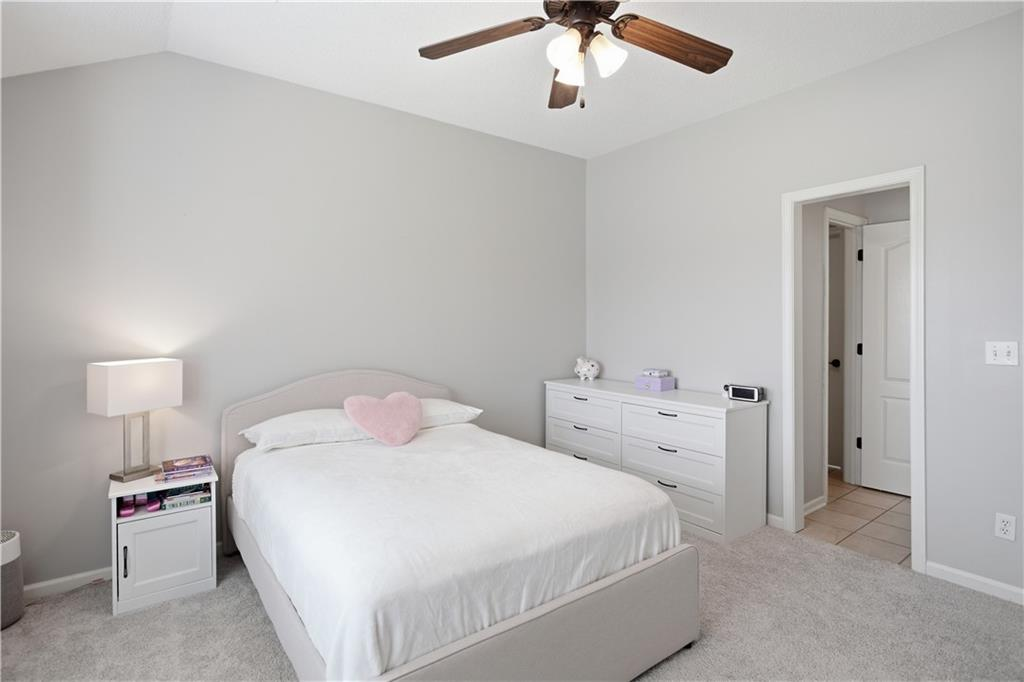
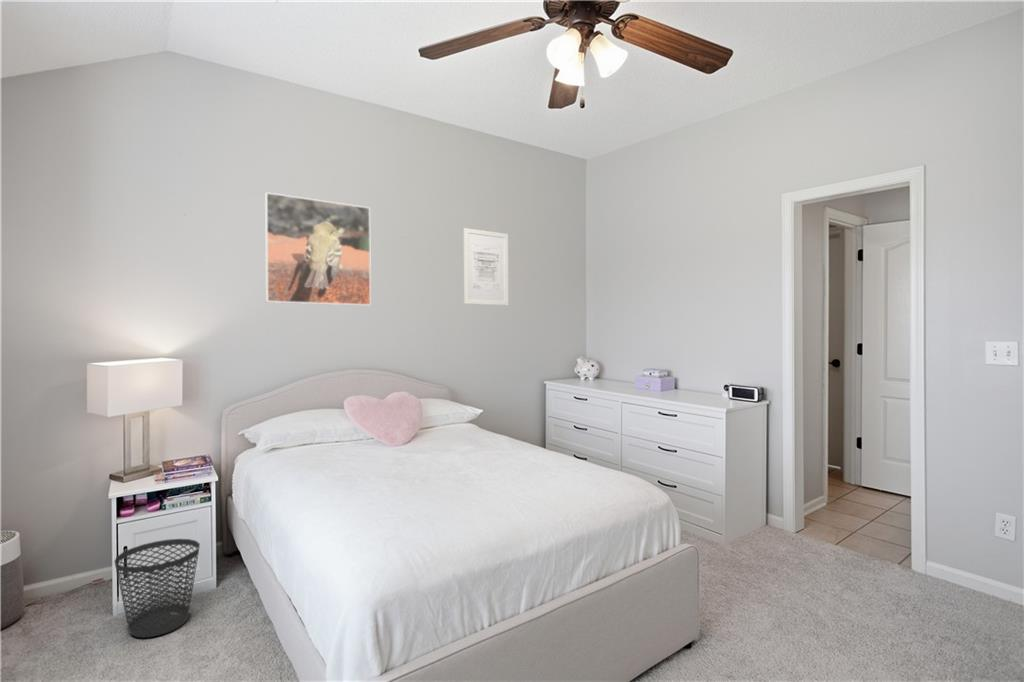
+ wastebasket [113,538,201,639]
+ wall art [463,227,509,306]
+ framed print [264,191,372,307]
